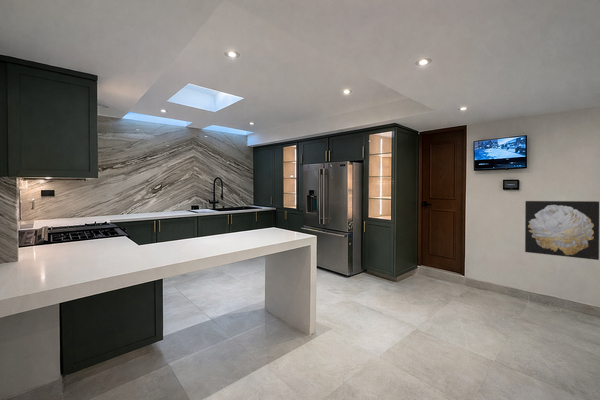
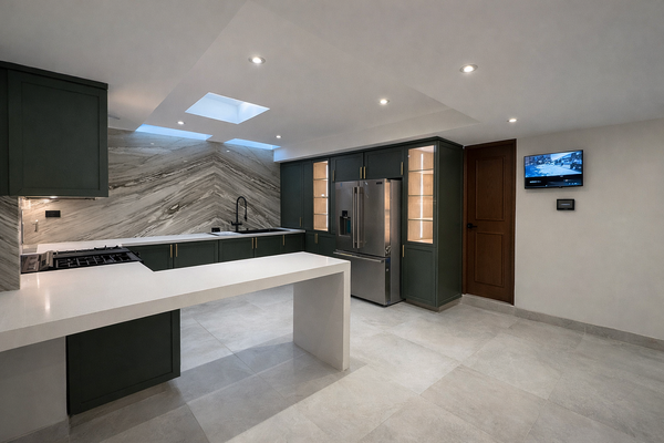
- wall art [524,200,600,261]
